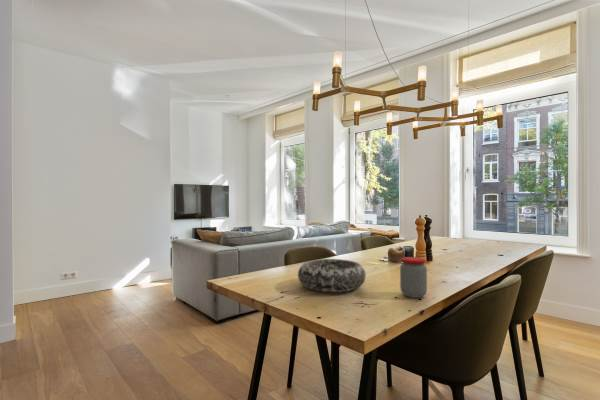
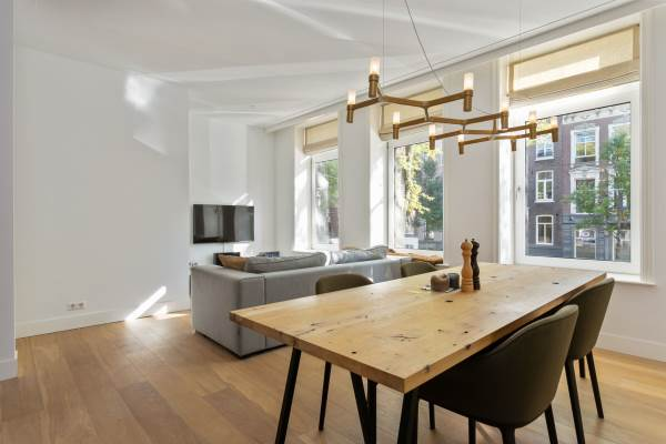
- jar [399,256,428,299]
- decorative bowl [297,258,367,293]
